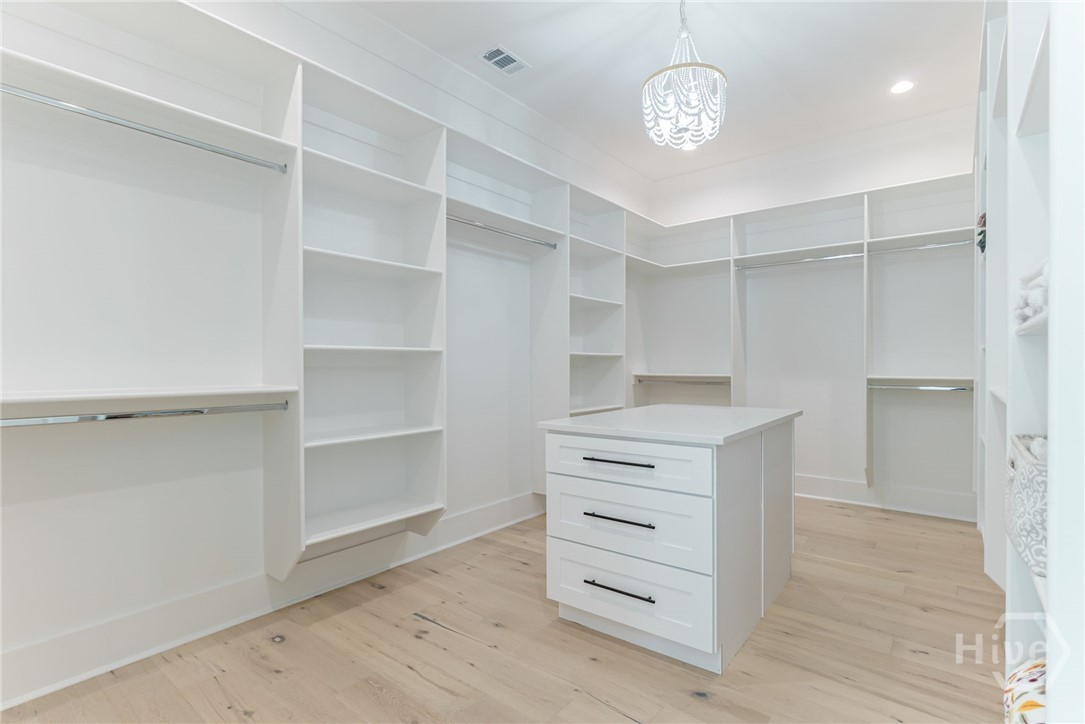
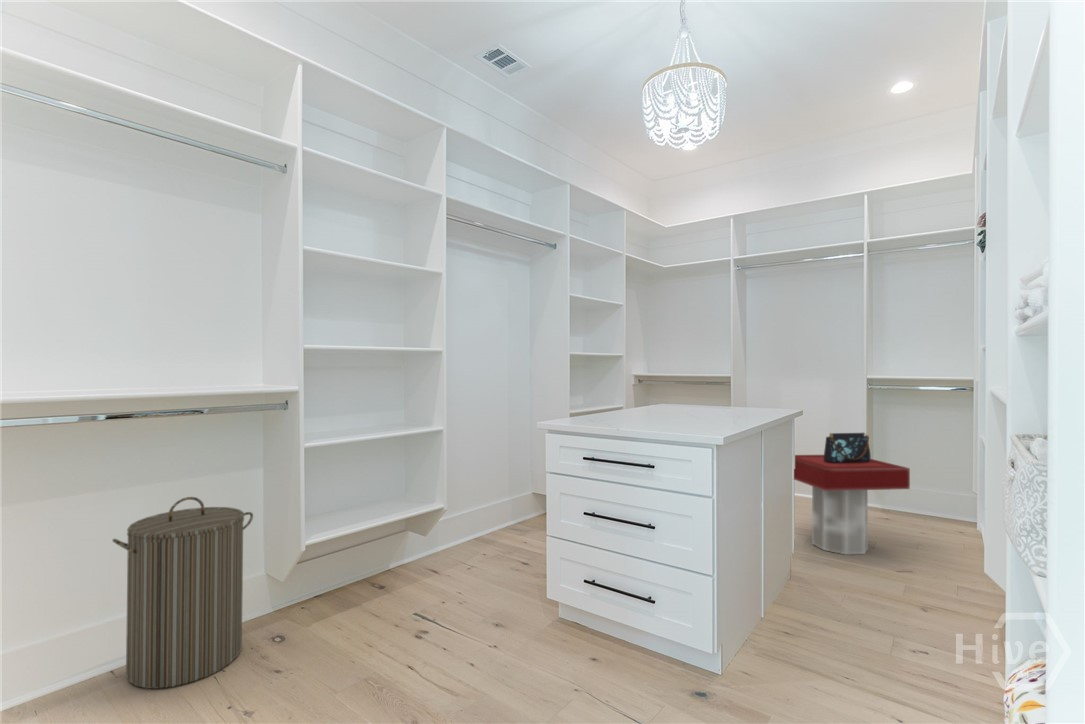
+ handbag [823,431,872,463]
+ laundry hamper [111,496,254,690]
+ side table [793,454,911,556]
